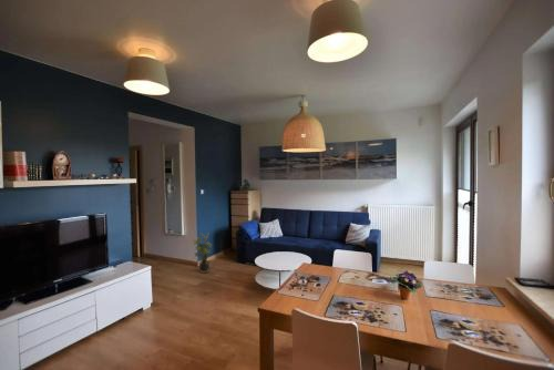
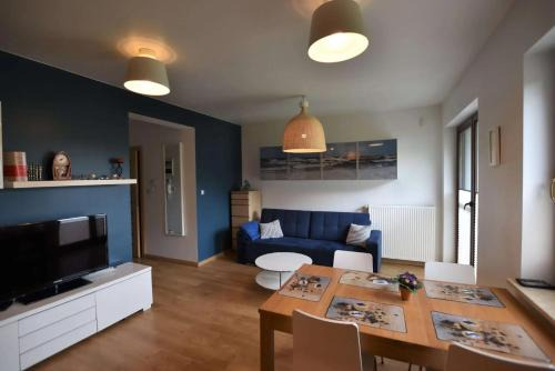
- potted plant [192,232,213,275]
